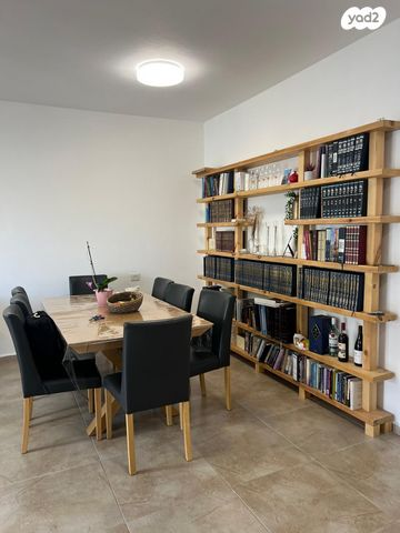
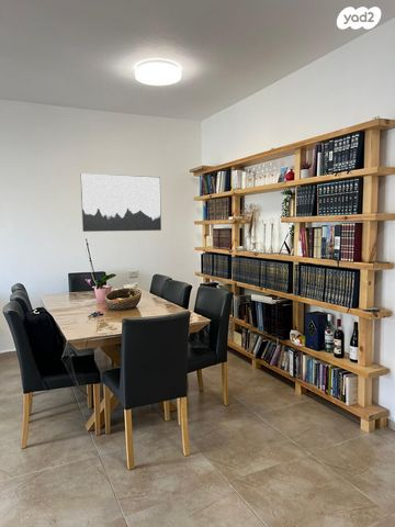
+ wall art [80,172,162,233]
